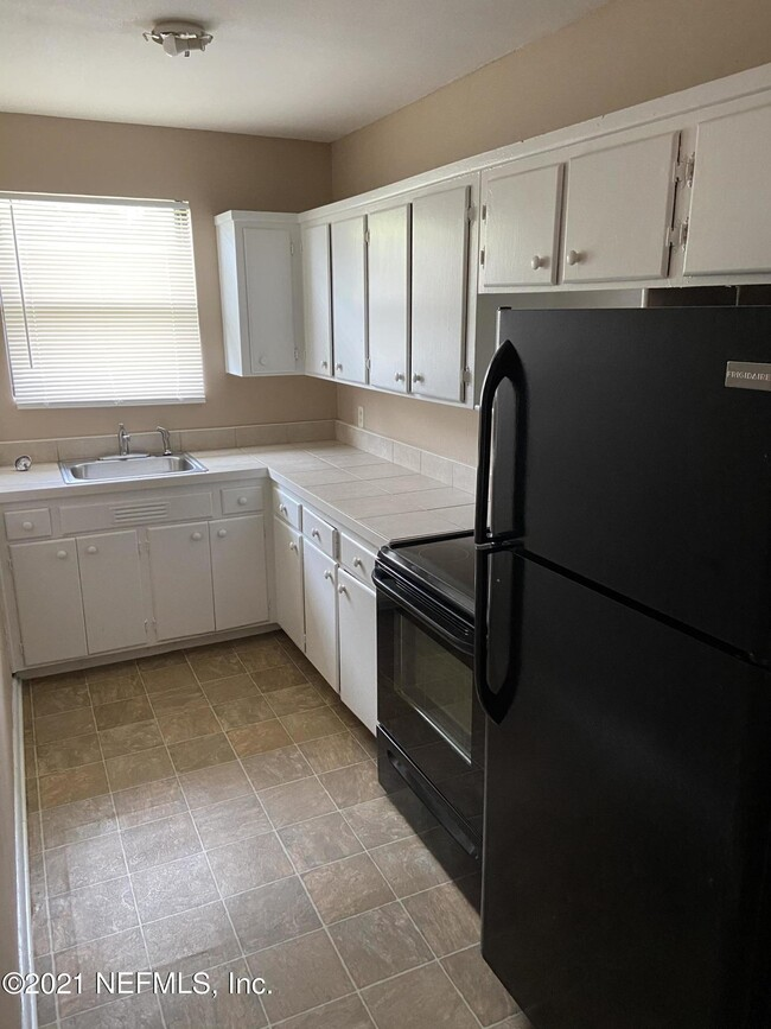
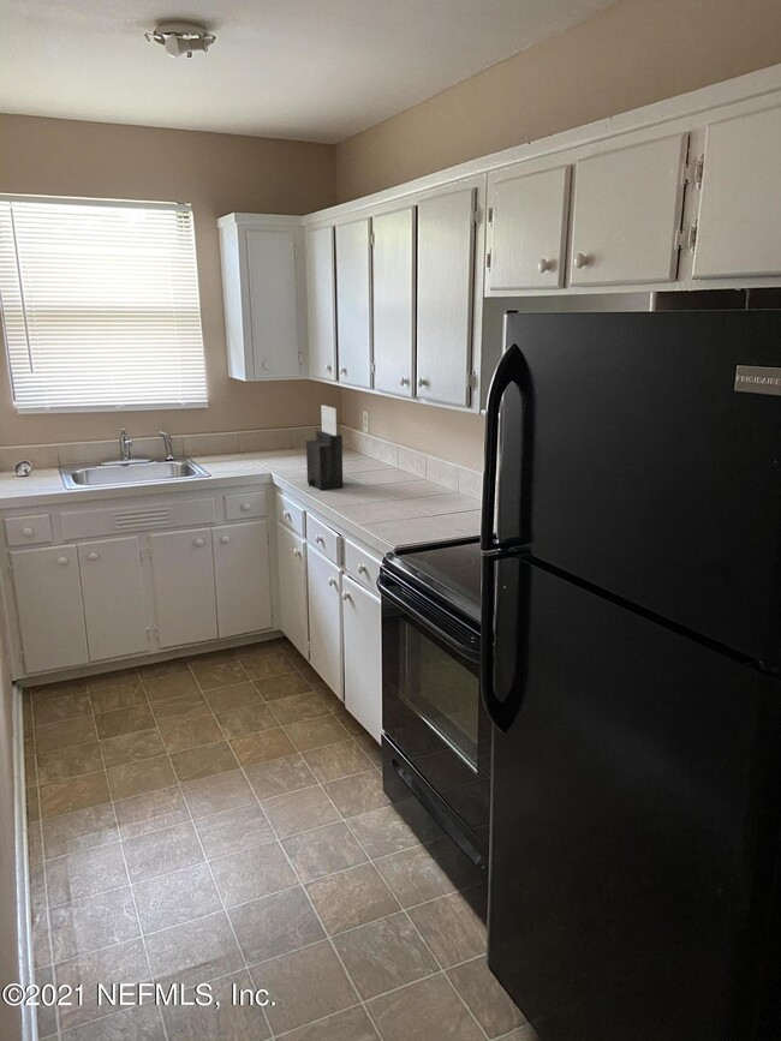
+ knife block [305,405,344,491]
